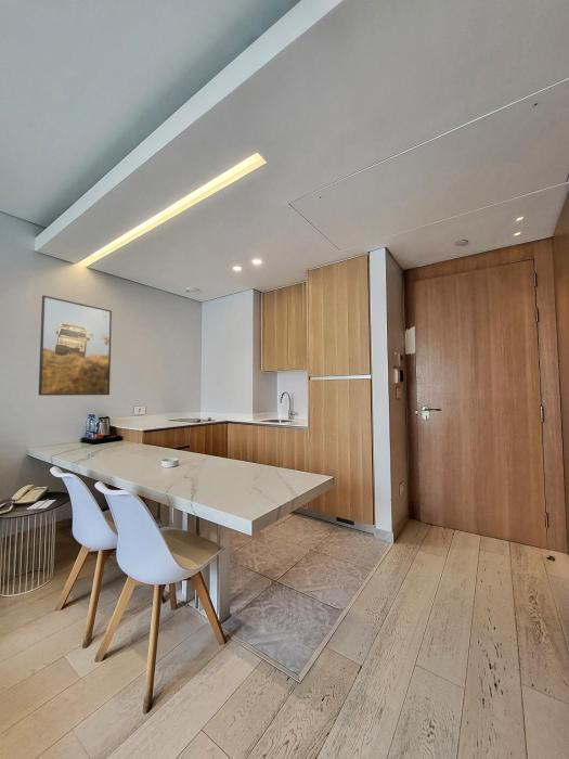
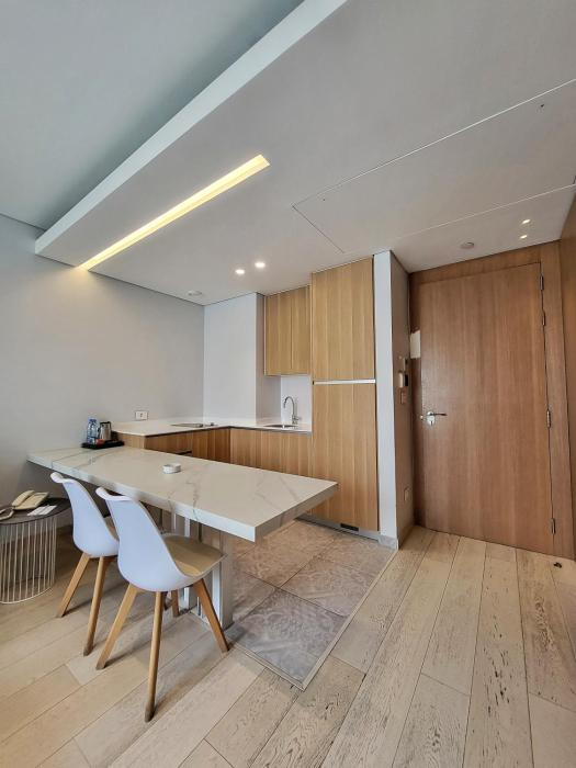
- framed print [38,294,113,397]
